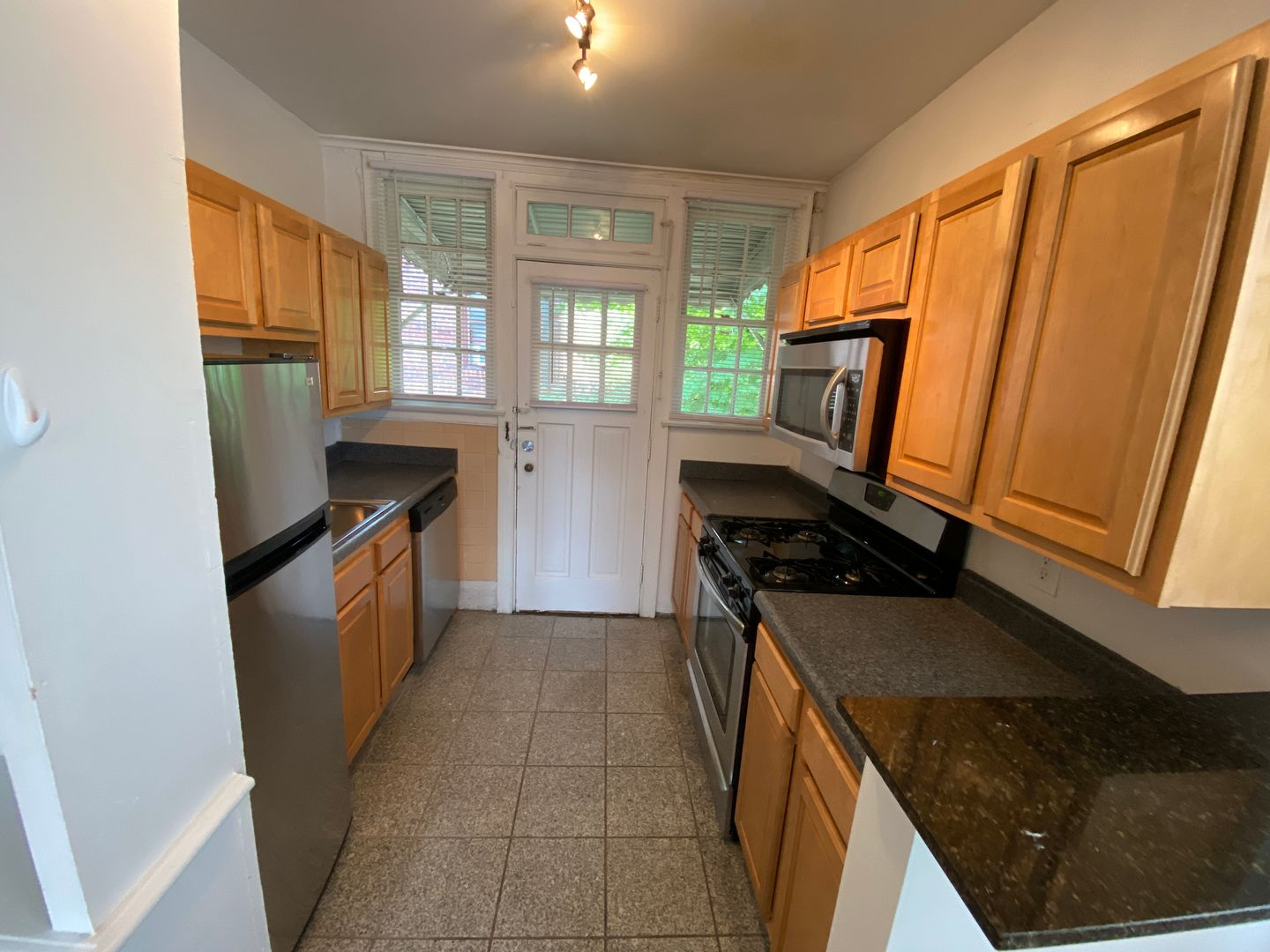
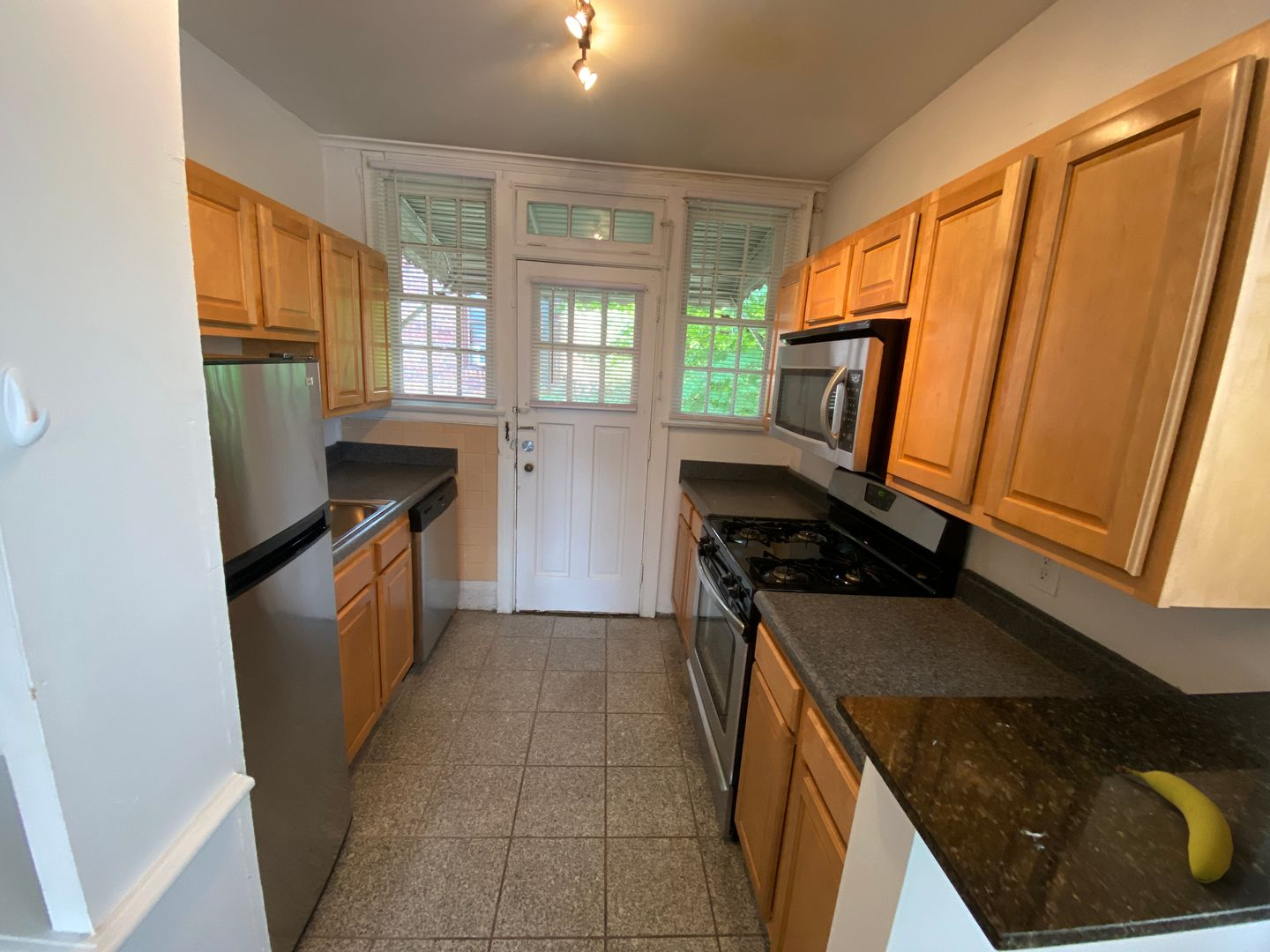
+ fruit [1112,765,1235,884]
